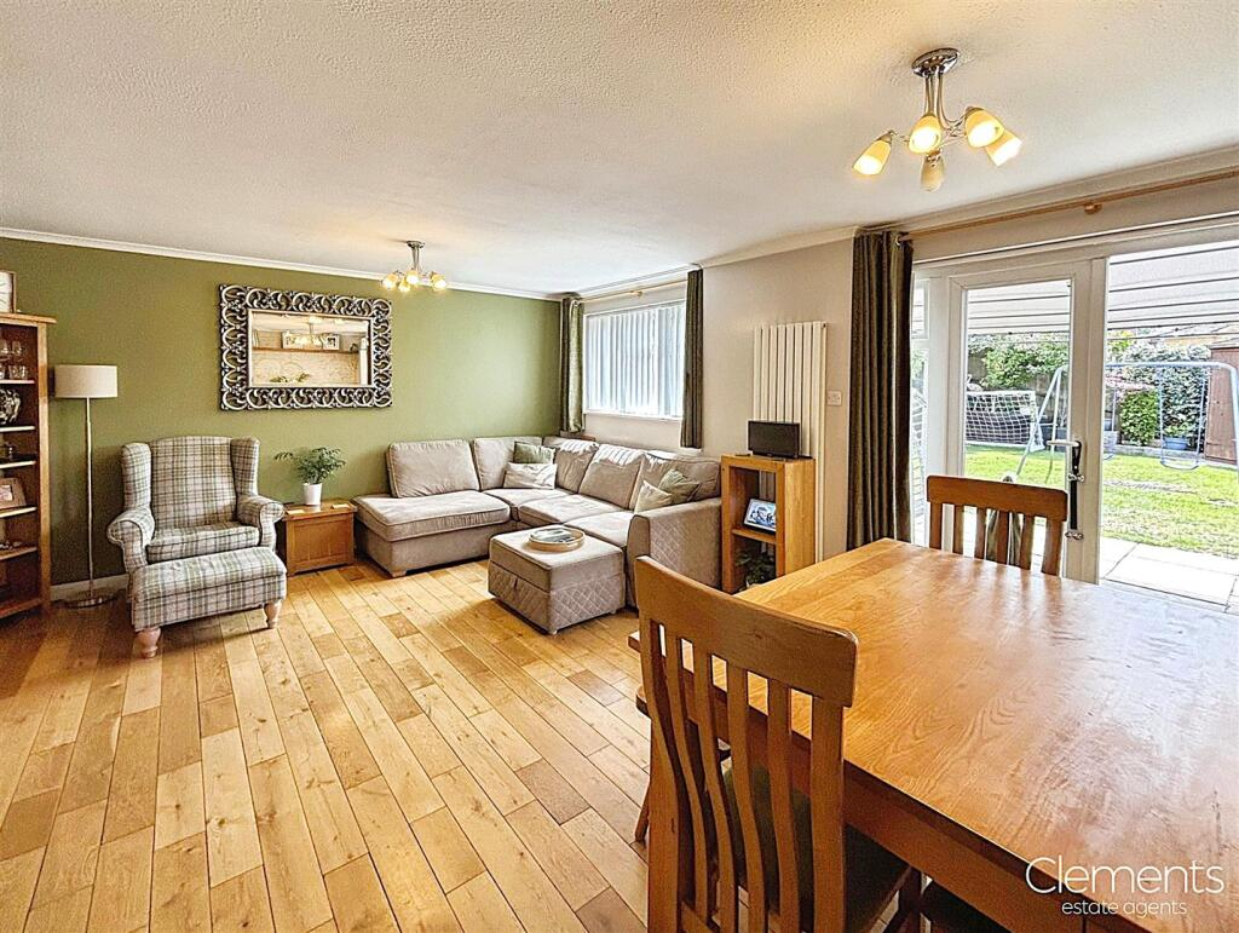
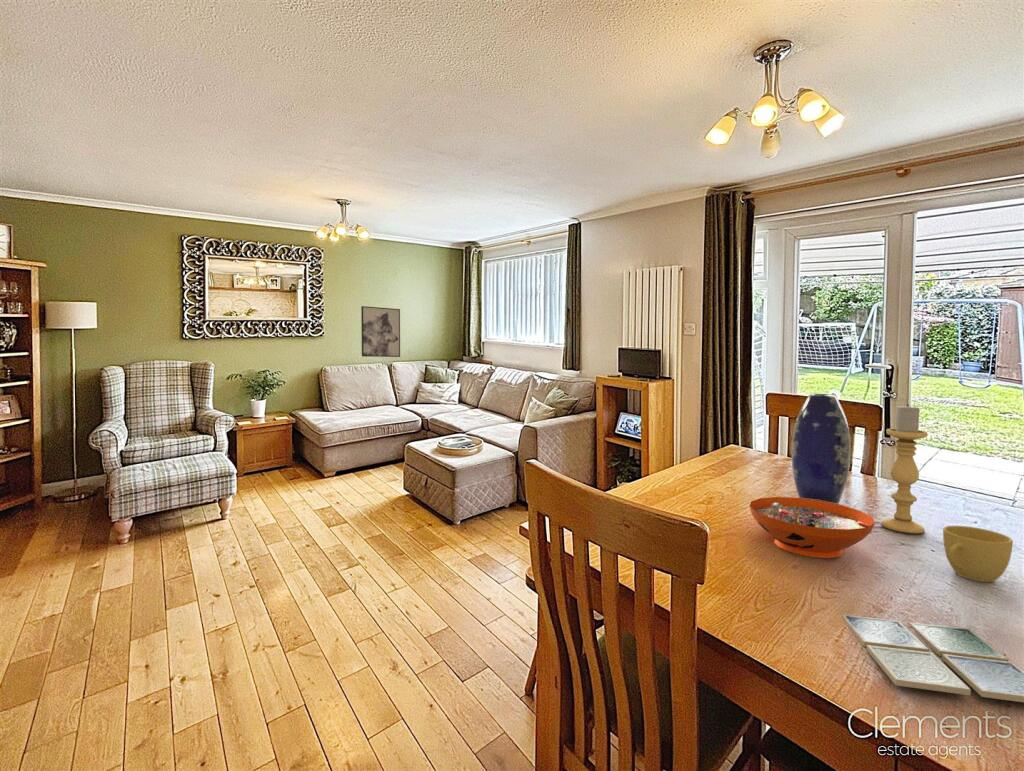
+ decorative bowl [749,496,876,559]
+ wall art [360,305,401,358]
+ drink coaster [841,614,1024,703]
+ cup [942,525,1014,583]
+ candle holder [881,403,928,534]
+ vase [791,393,851,504]
